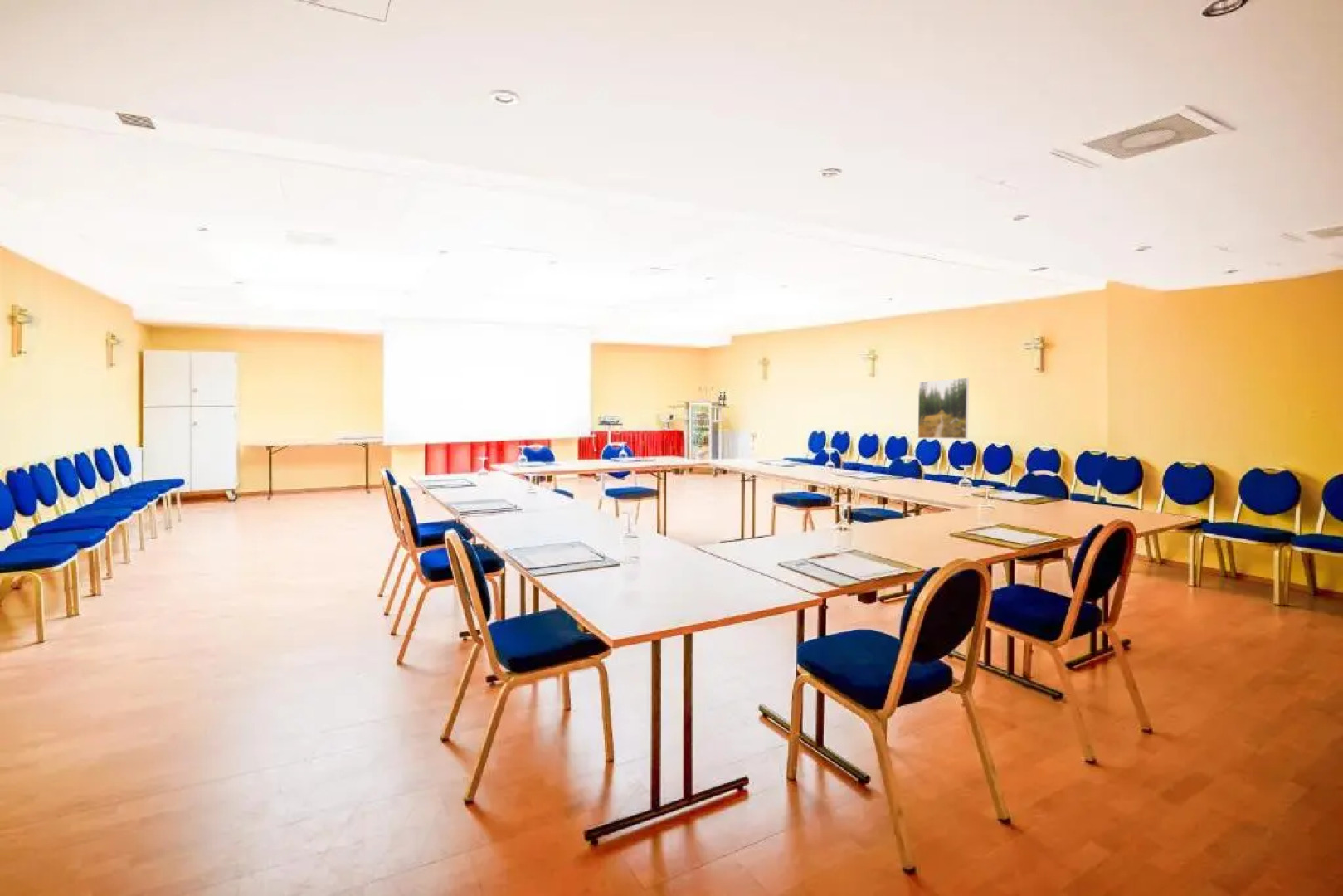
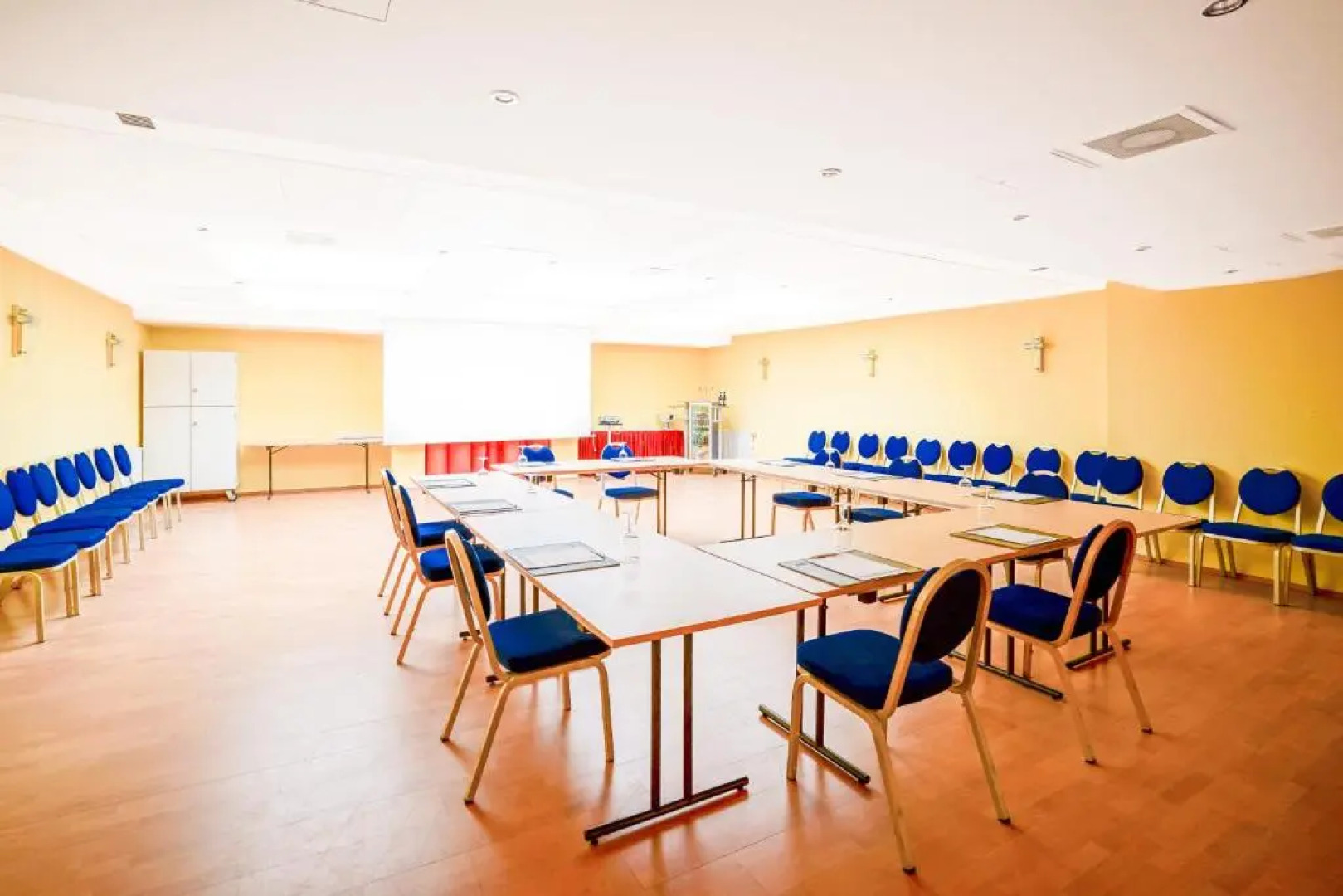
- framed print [917,377,970,440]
